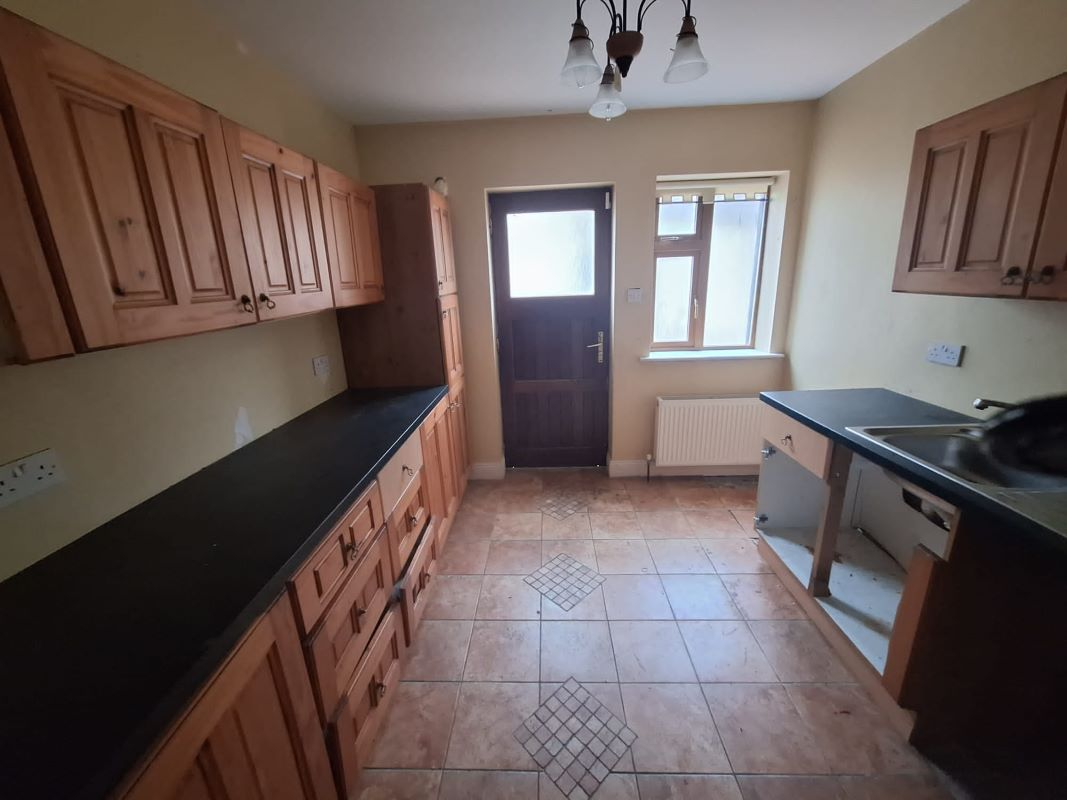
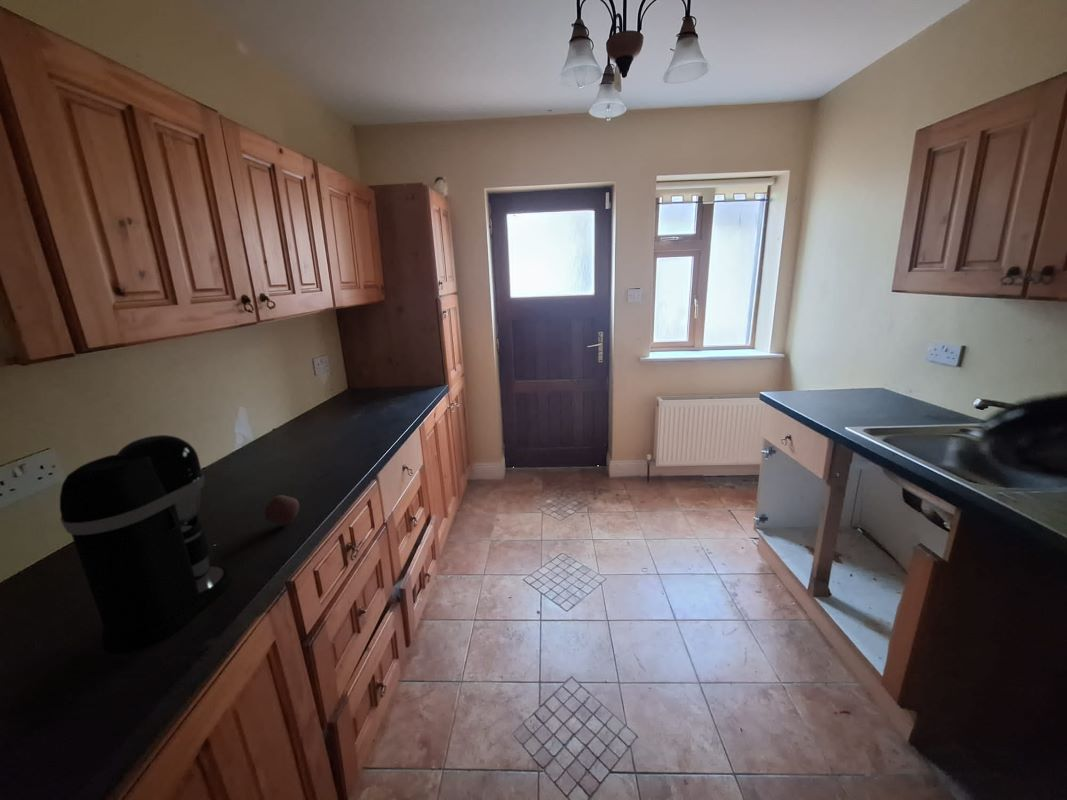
+ coffee maker [59,434,232,655]
+ apple [264,494,300,527]
